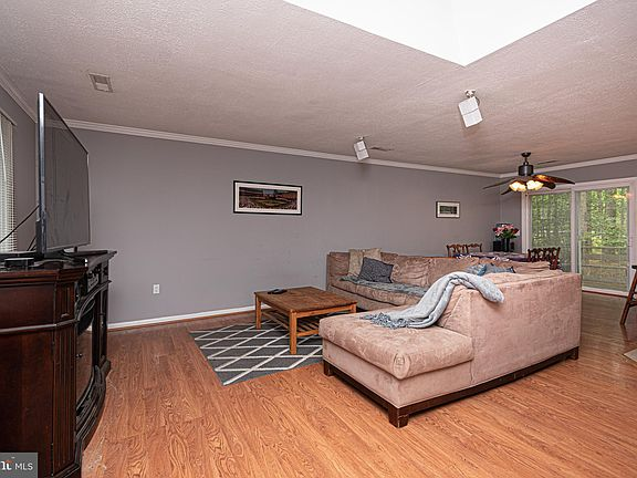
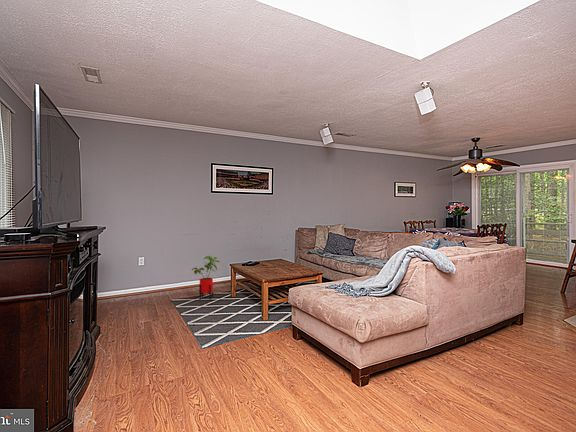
+ house plant [191,255,221,300]
